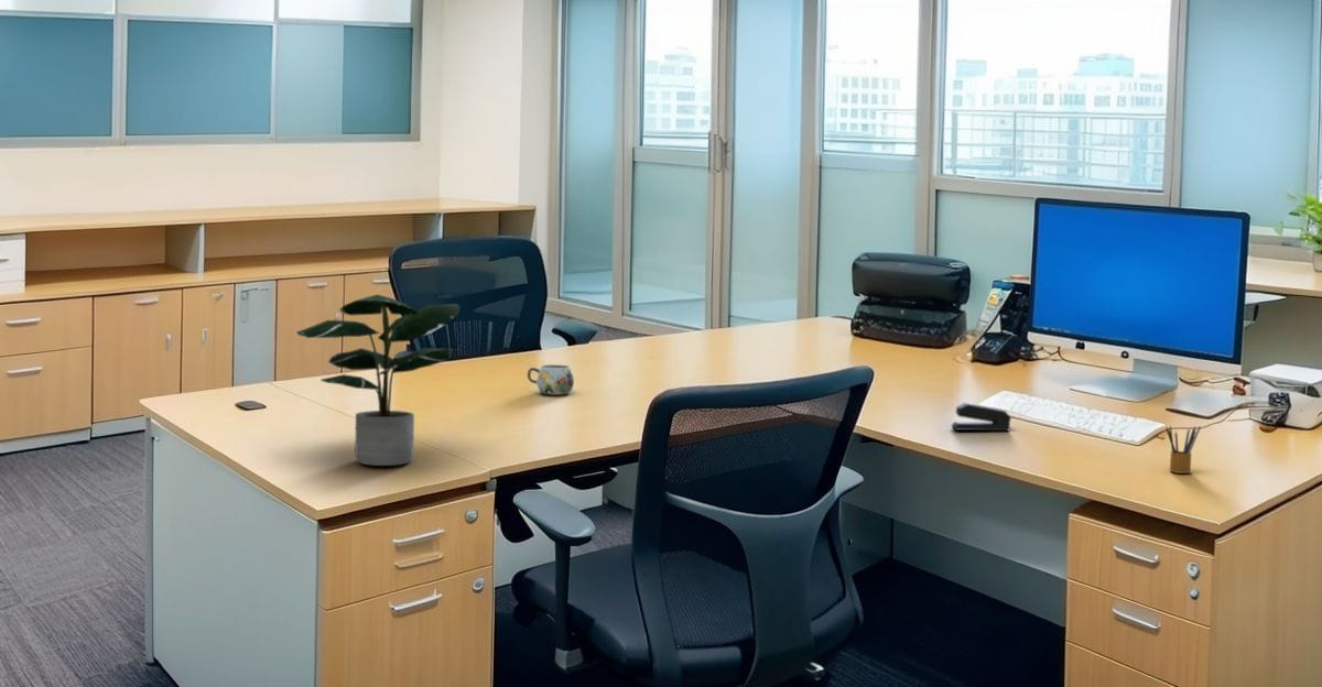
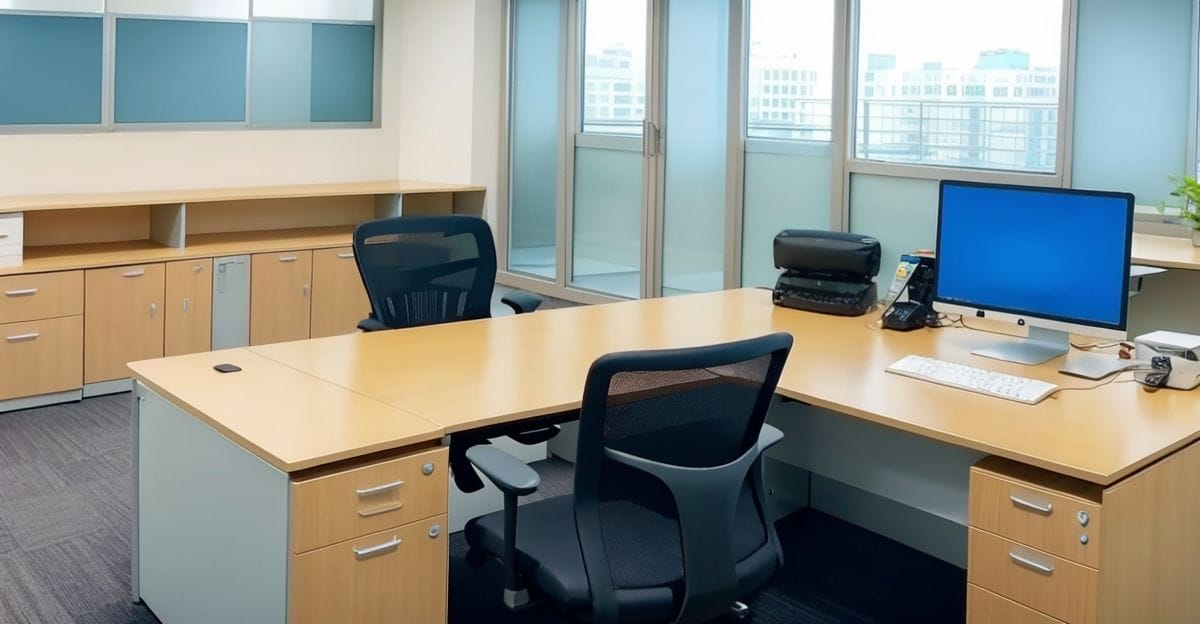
- stapler [951,402,1012,432]
- potted plant [294,293,460,467]
- pencil box [1166,424,1202,475]
- mug [527,364,575,395]
